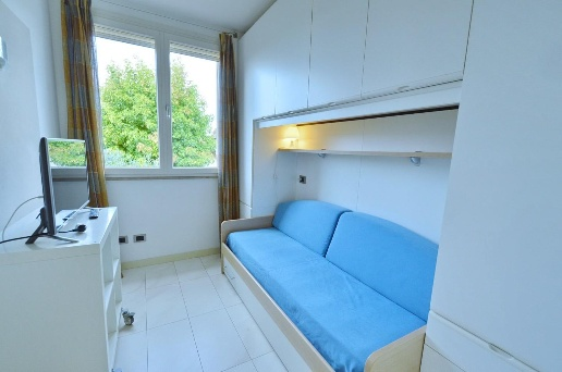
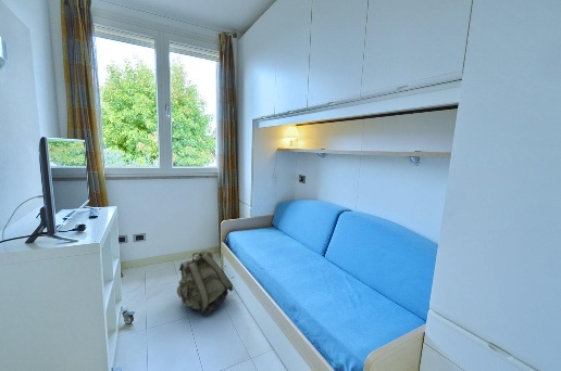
+ backpack [176,248,234,318]
